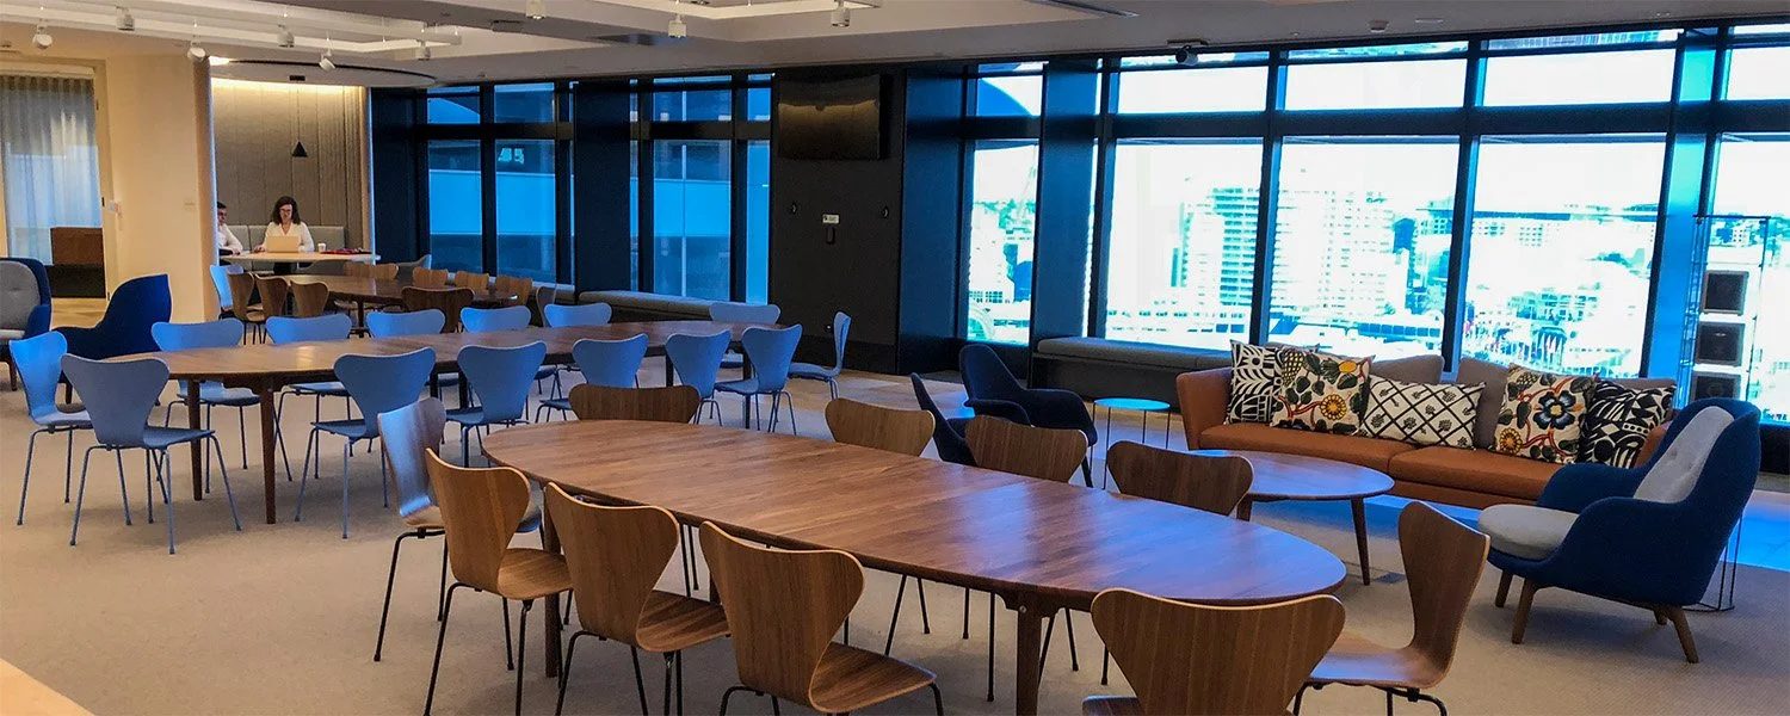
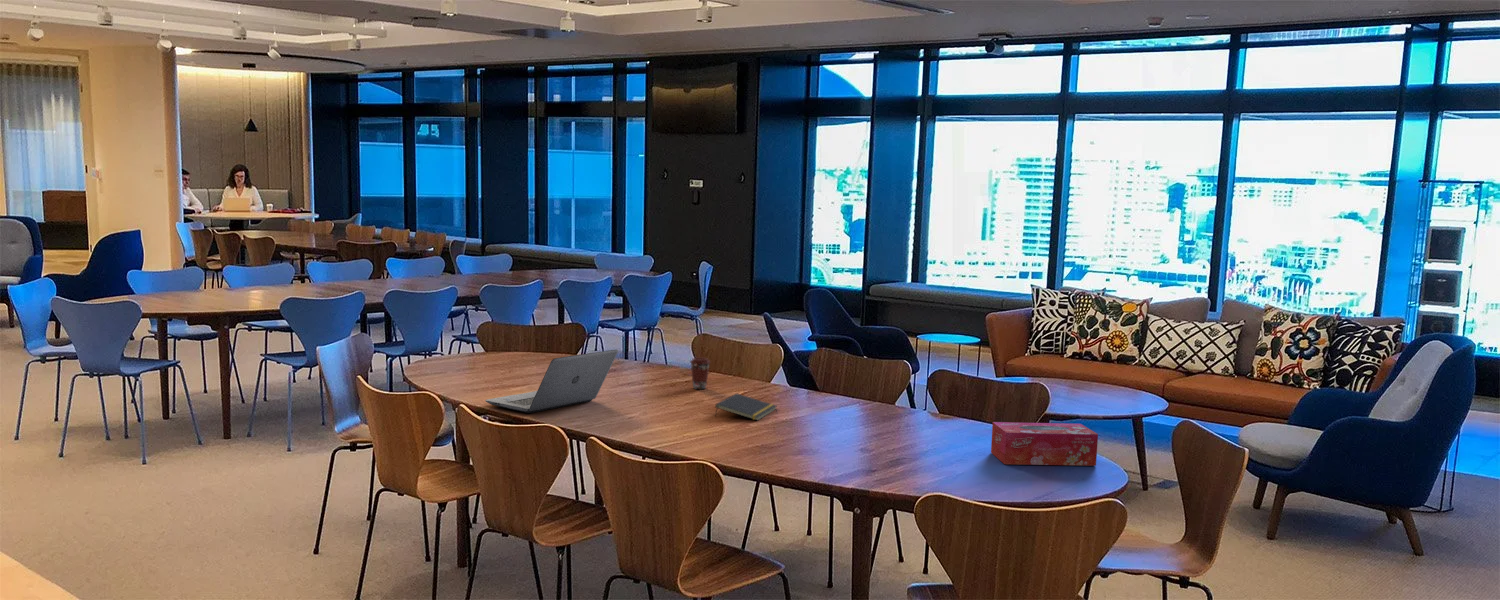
+ tissue box [990,421,1099,467]
+ notepad [714,392,777,422]
+ coffee cup [689,357,712,390]
+ laptop [485,349,619,414]
